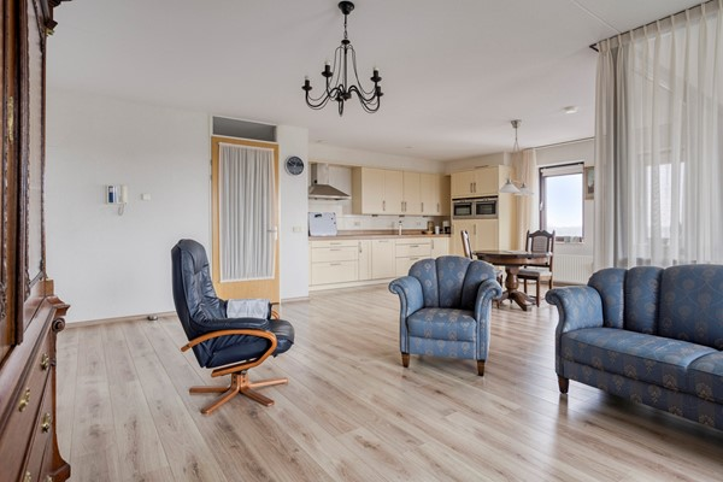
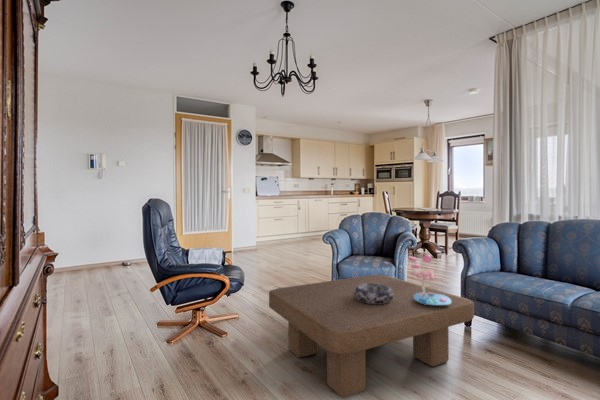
+ decorative tree [407,254,451,305]
+ decorative bowl [354,284,393,304]
+ coffee table [268,274,475,399]
